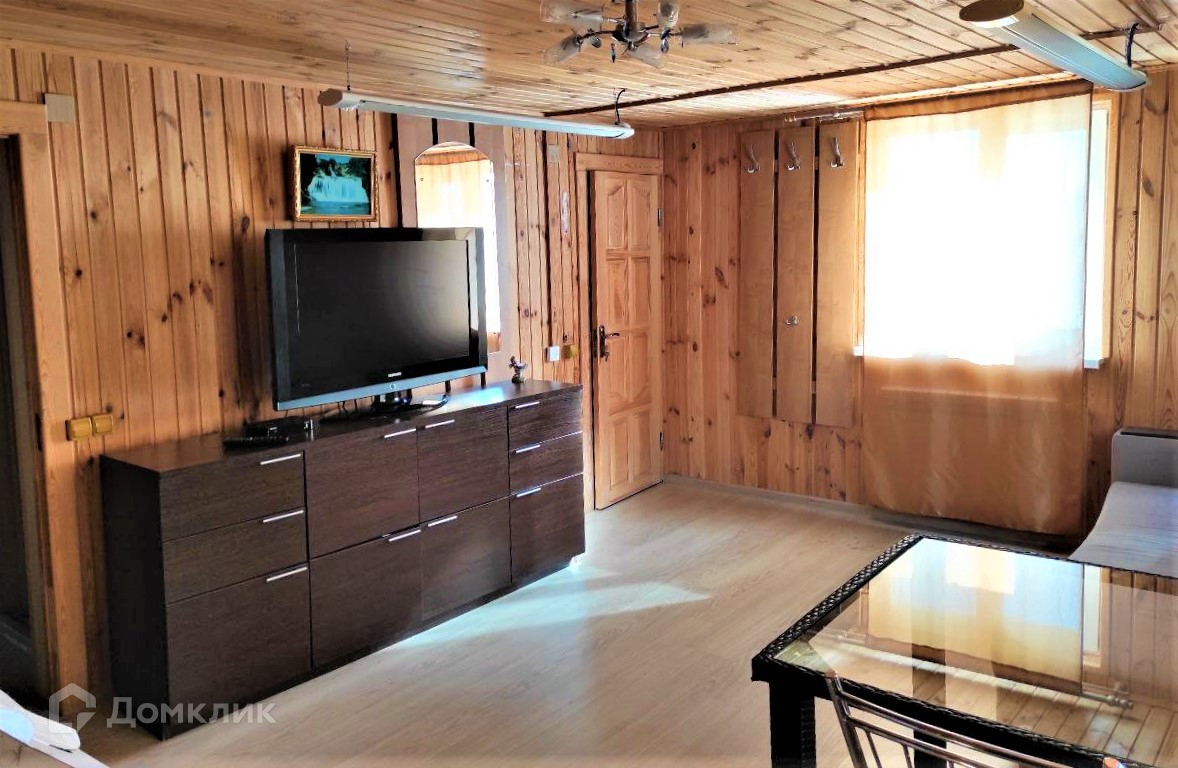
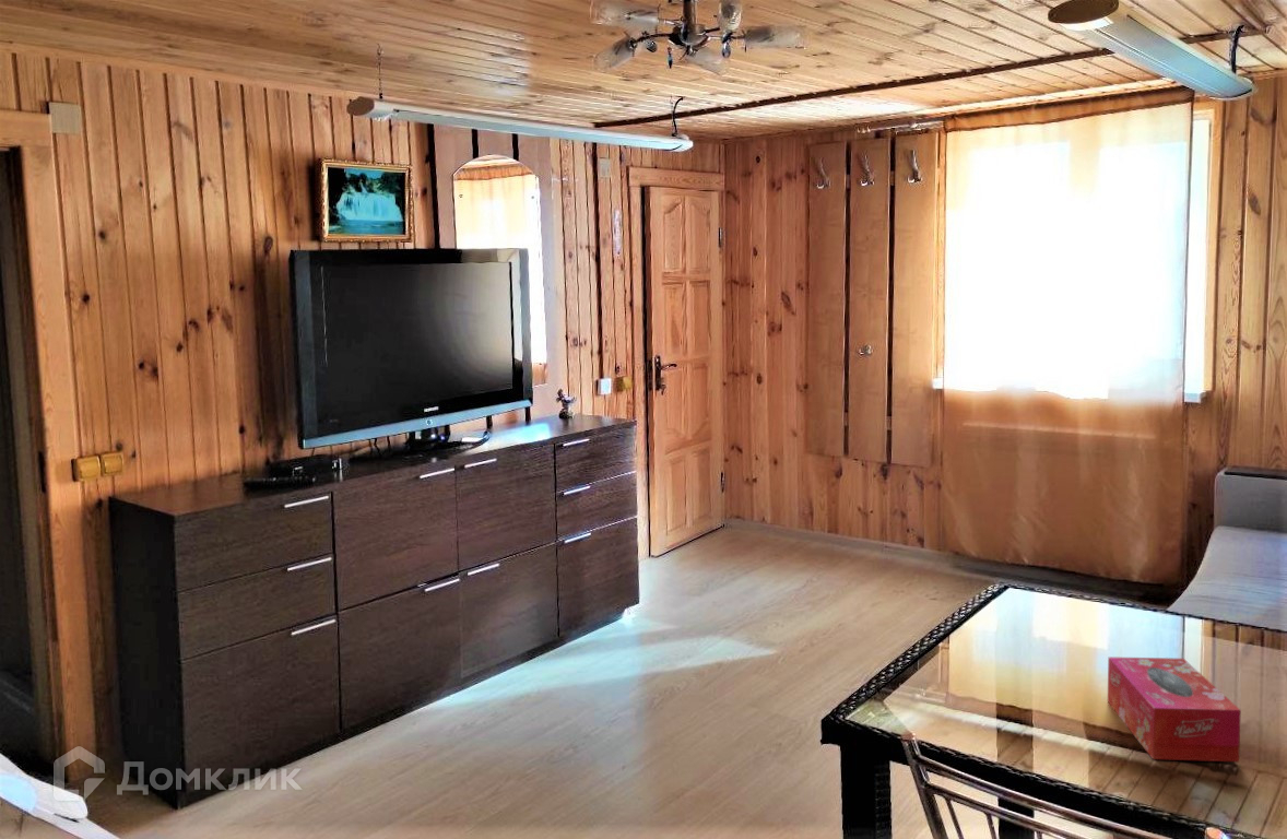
+ tissue box [1107,655,1242,763]
